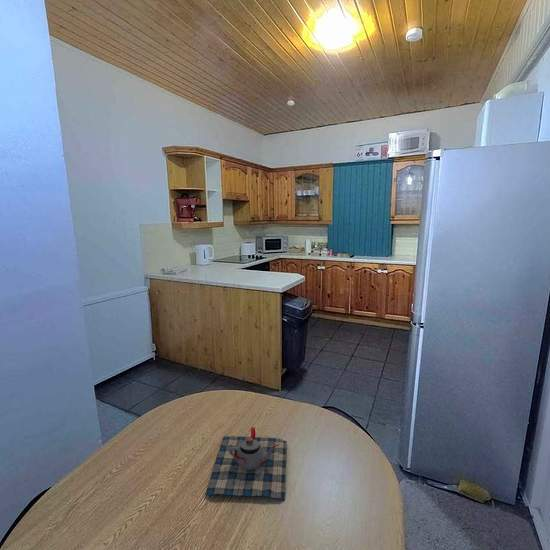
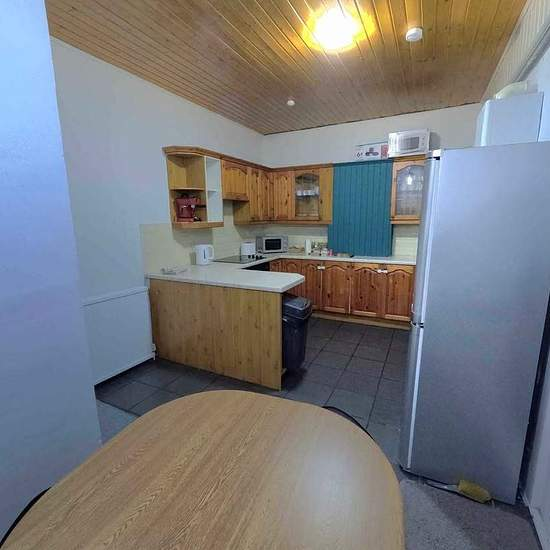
- teapot [205,426,288,501]
